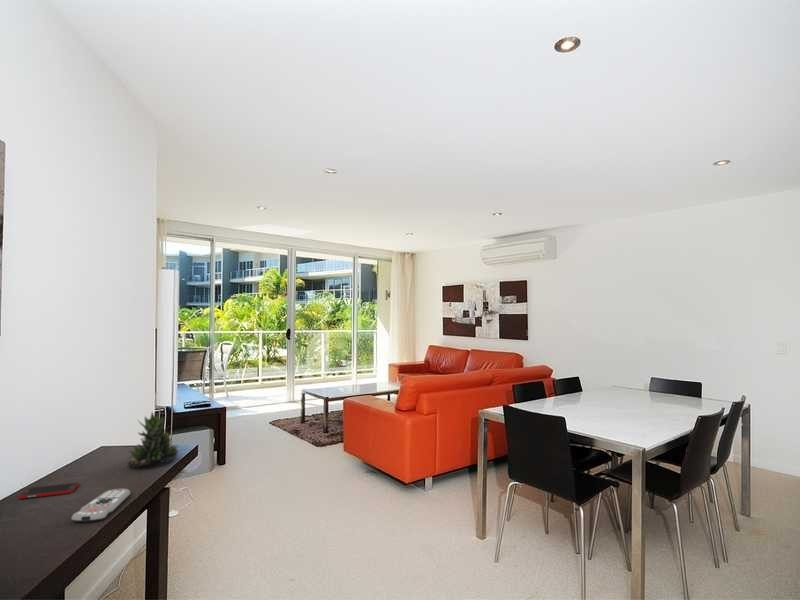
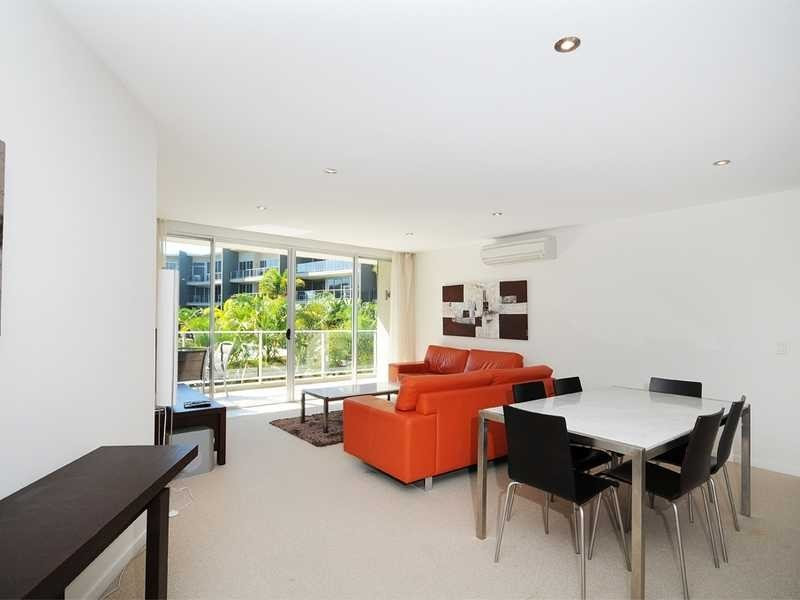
- remote control [71,488,131,523]
- cell phone [17,481,80,500]
- succulent plant [127,411,179,469]
